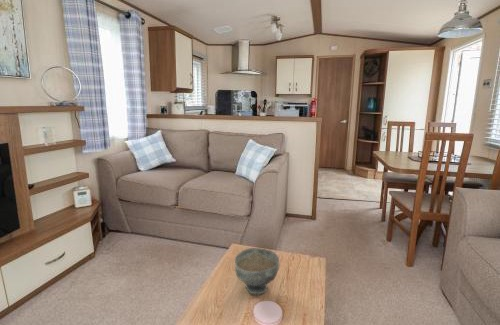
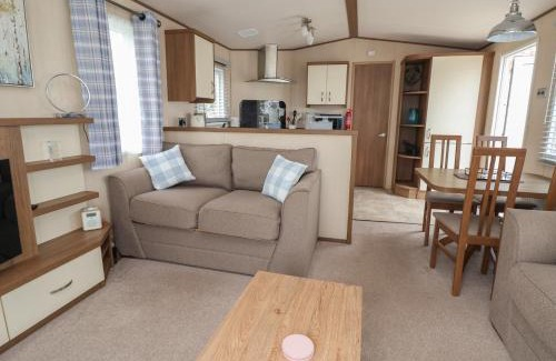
- bowl [234,247,280,295]
